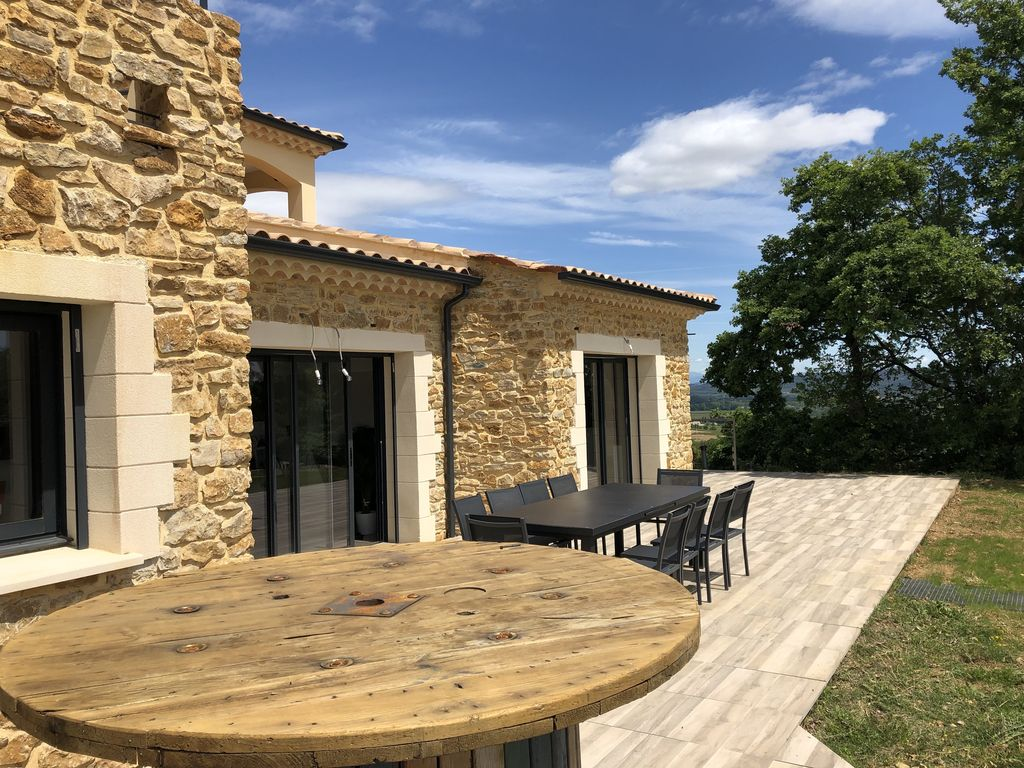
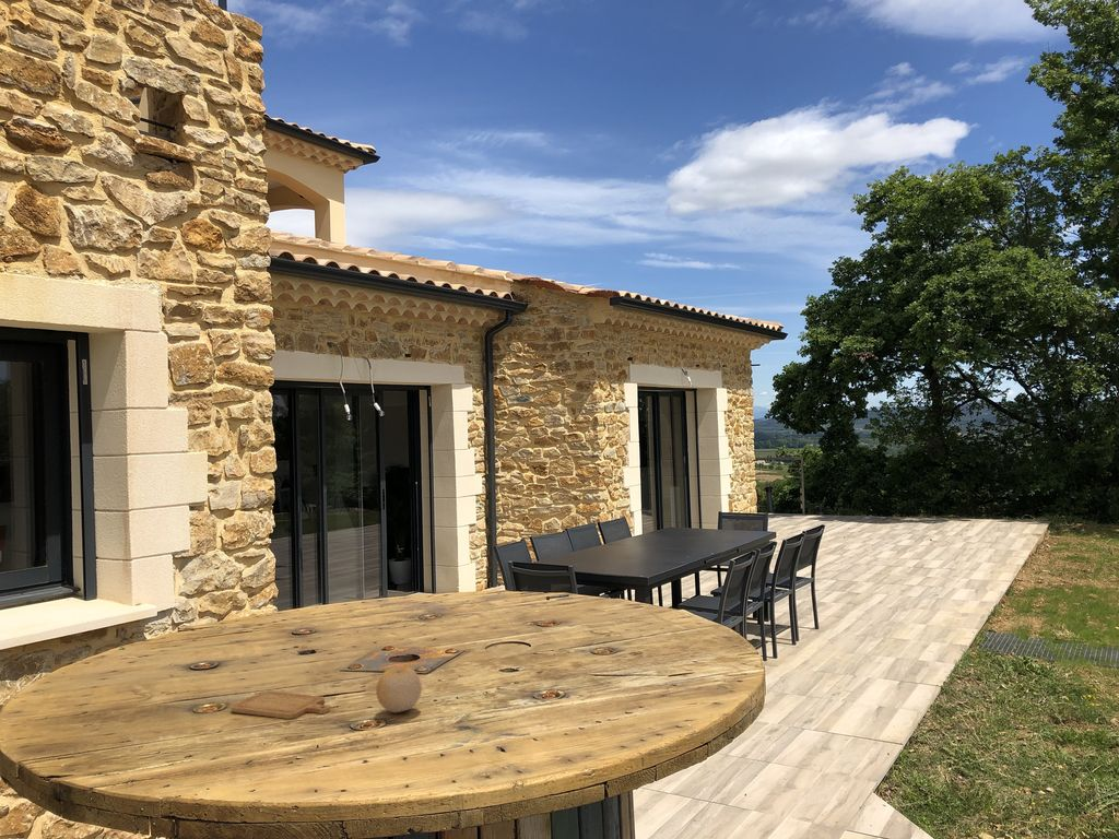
+ fruit [375,666,423,713]
+ chopping board [231,689,331,720]
